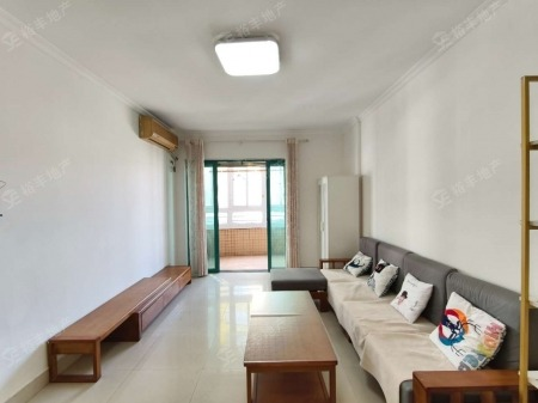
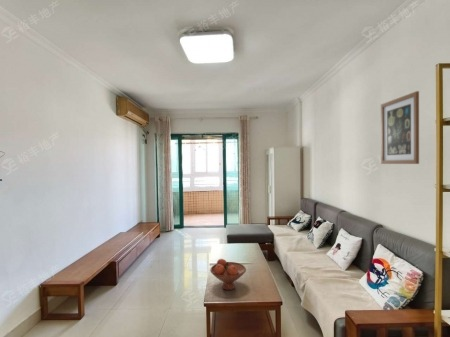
+ wall art [380,90,420,165]
+ fruit bowl [209,258,247,291]
